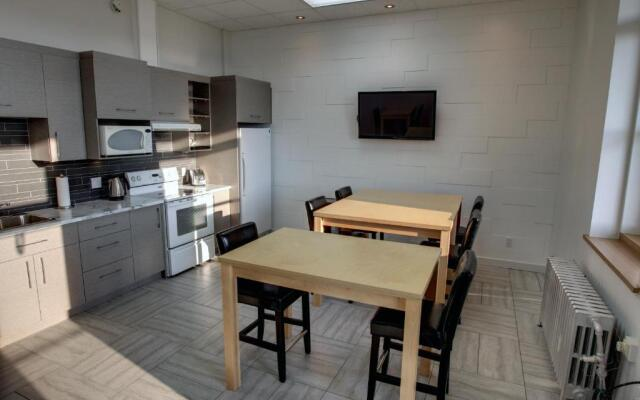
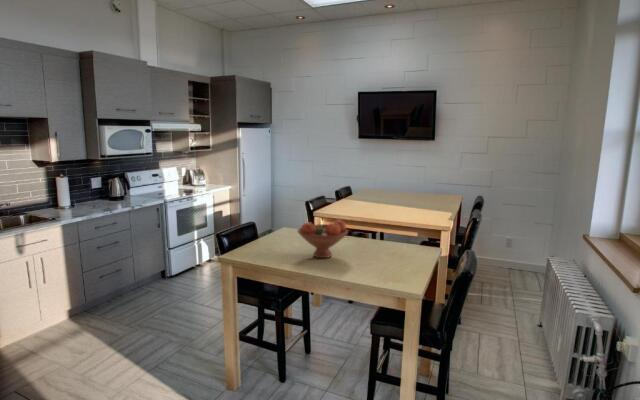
+ fruit bowl [297,219,349,259]
